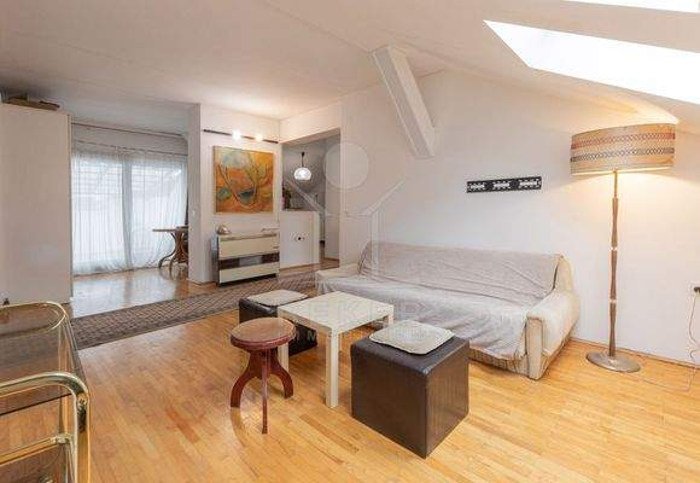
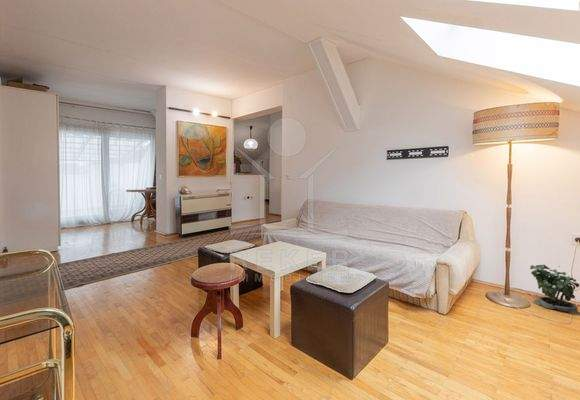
+ potted plant [529,264,580,316]
